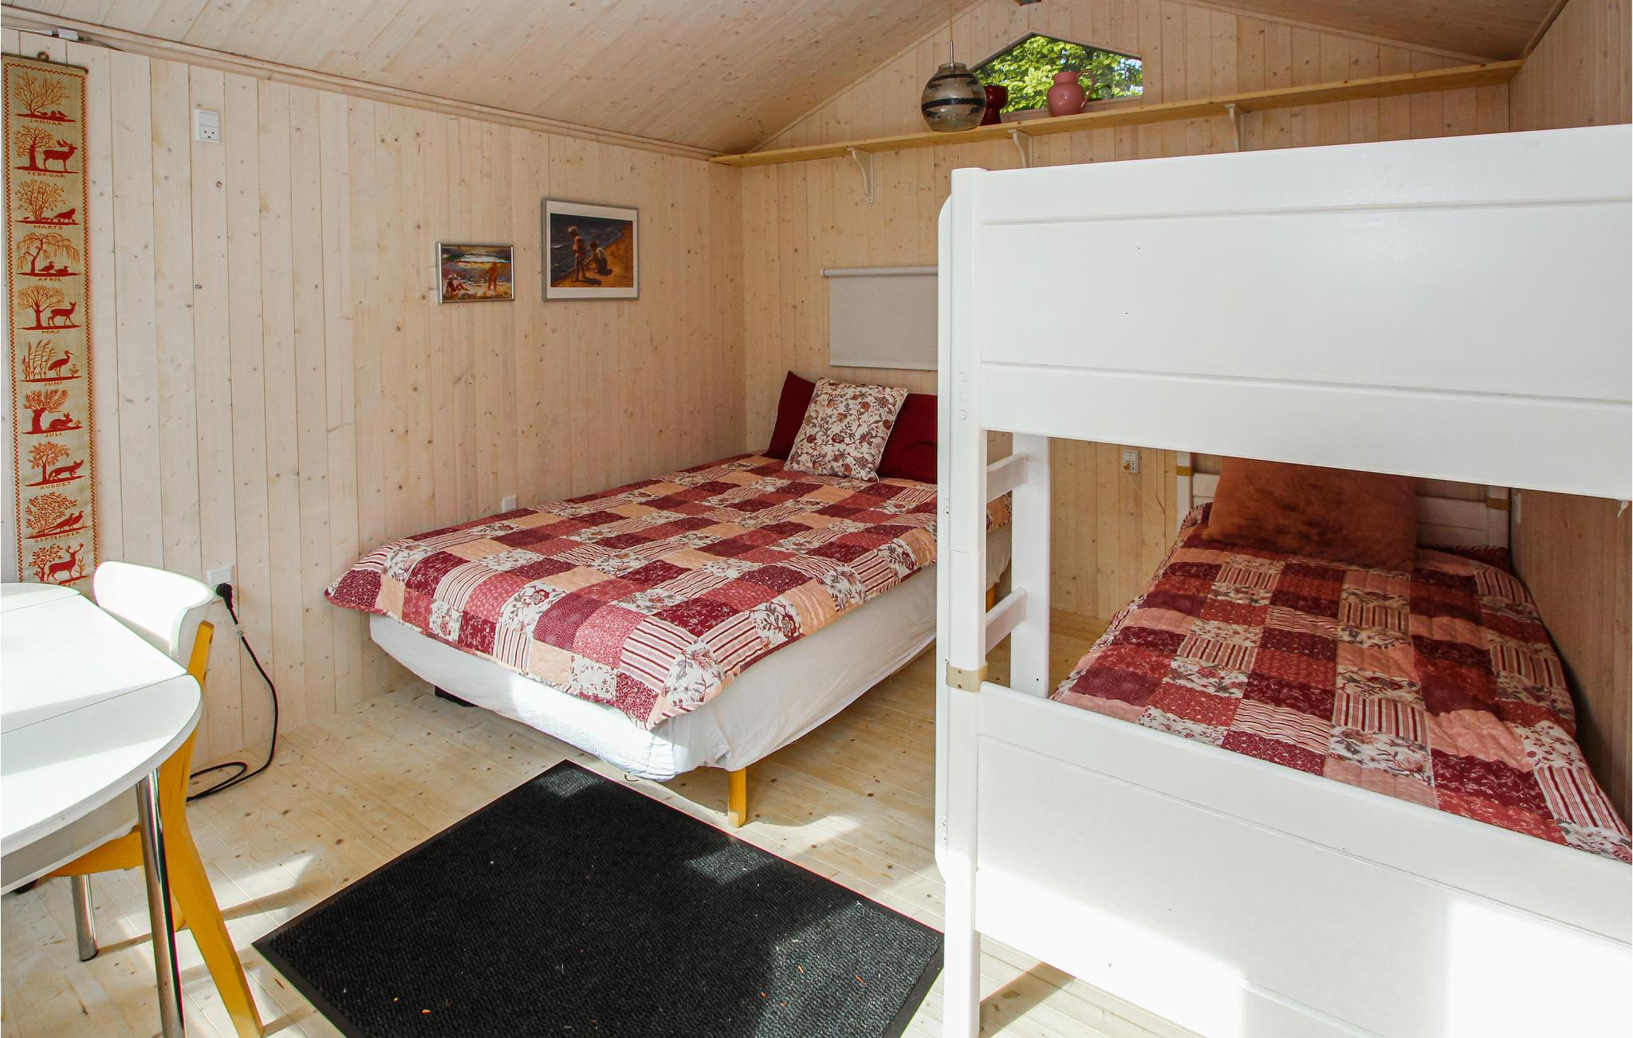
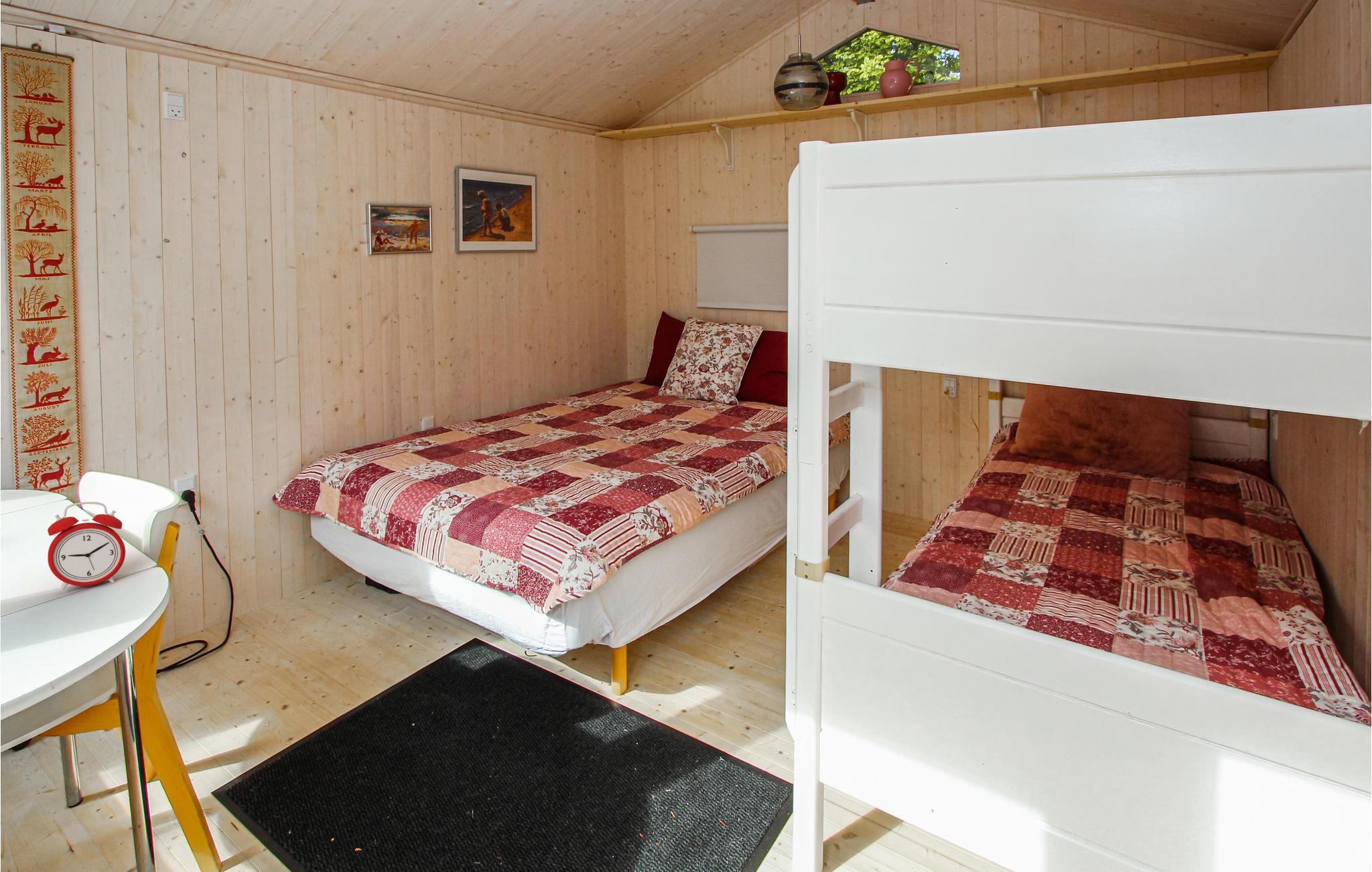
+ alarm clock [47,501,126,591]
